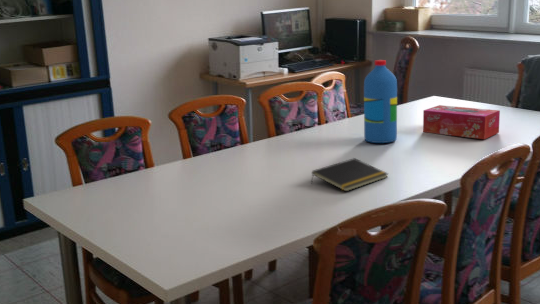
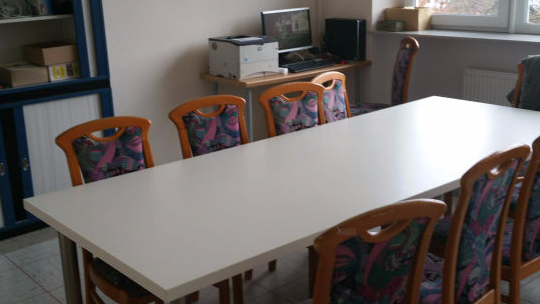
- water bottle [363,59,398,144]
- notepad [310,157,389,192]
- tissue box [422,104,501,140]
